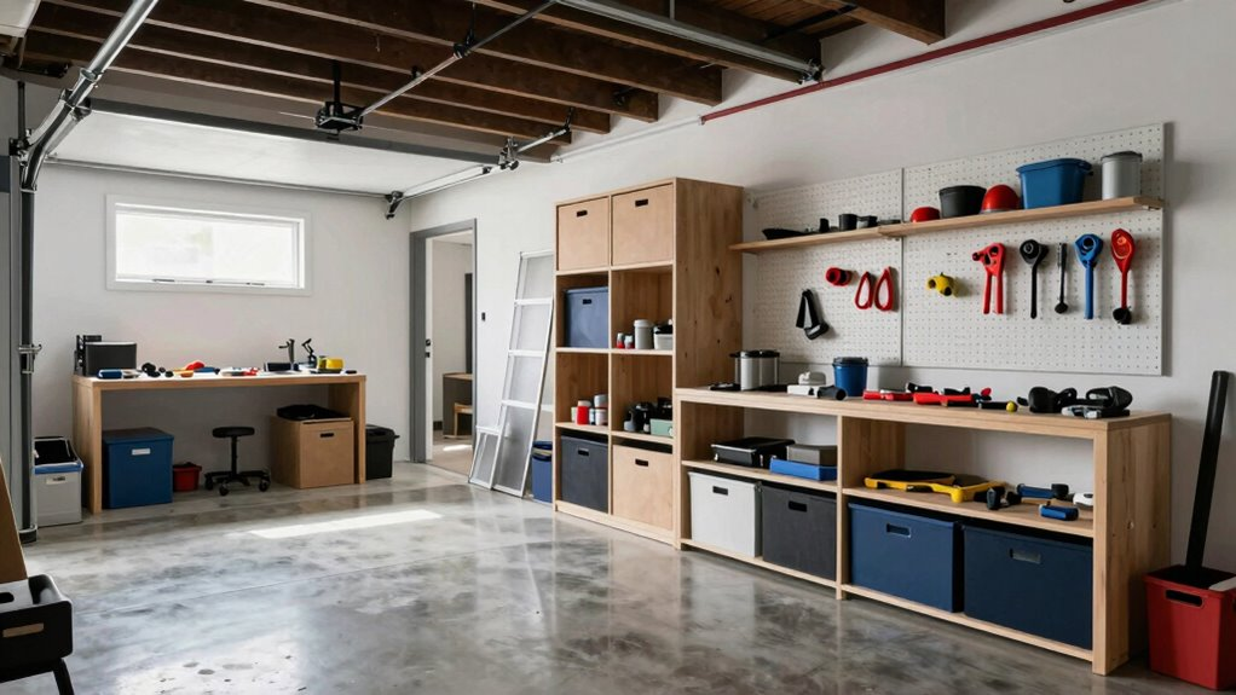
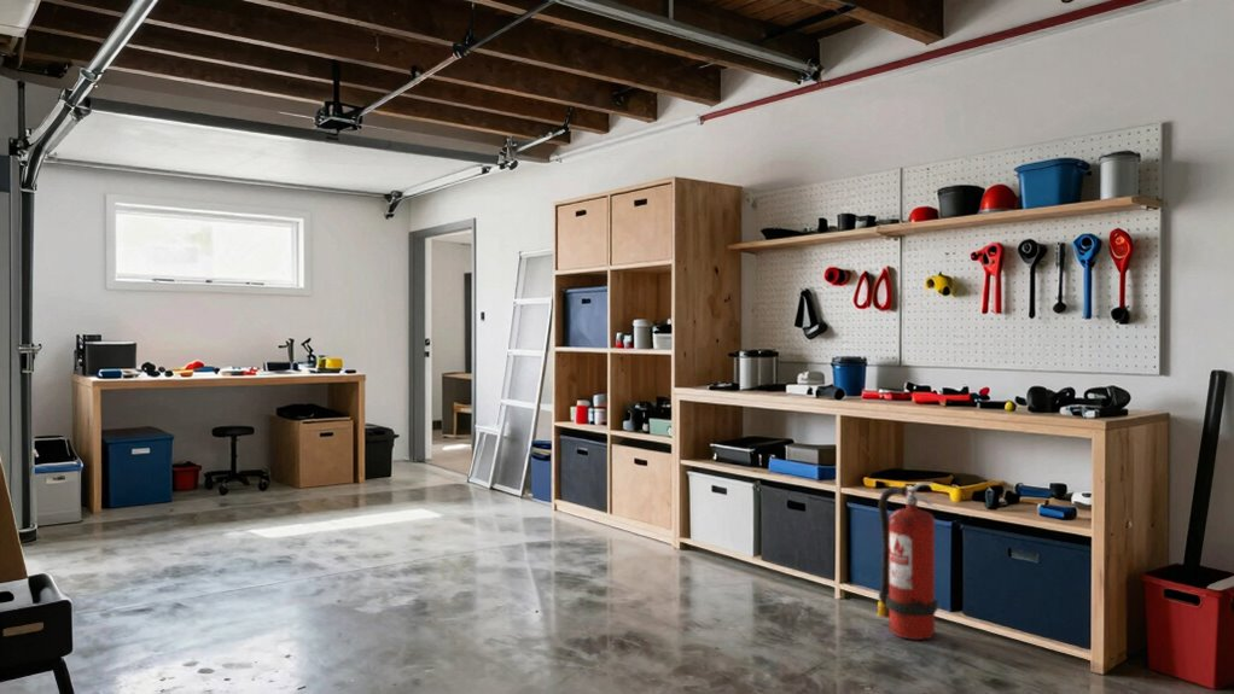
+ fire extinguisher [877,480,939,641]
